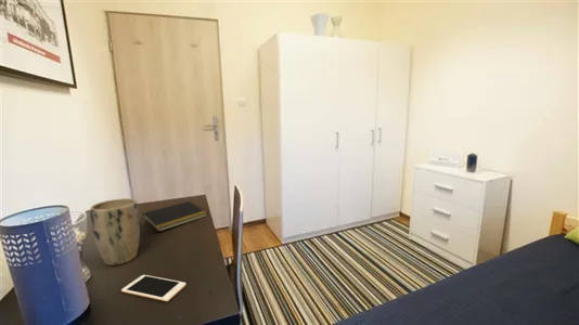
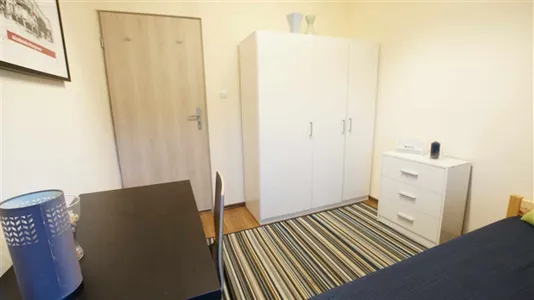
- notepad [141,200,208,233]
- cell phone [120,274,188,302]
- plant pot [89,197,141,266]
